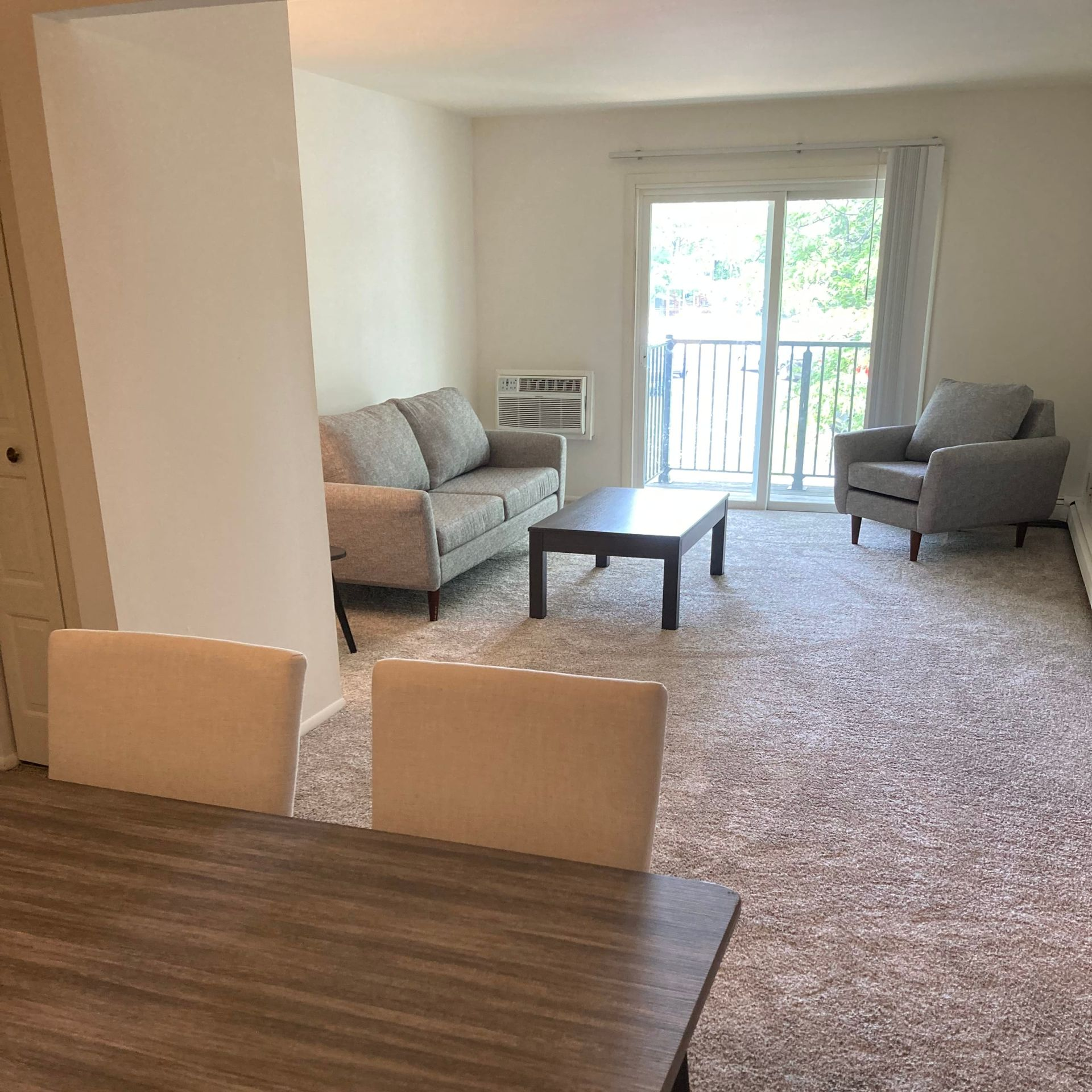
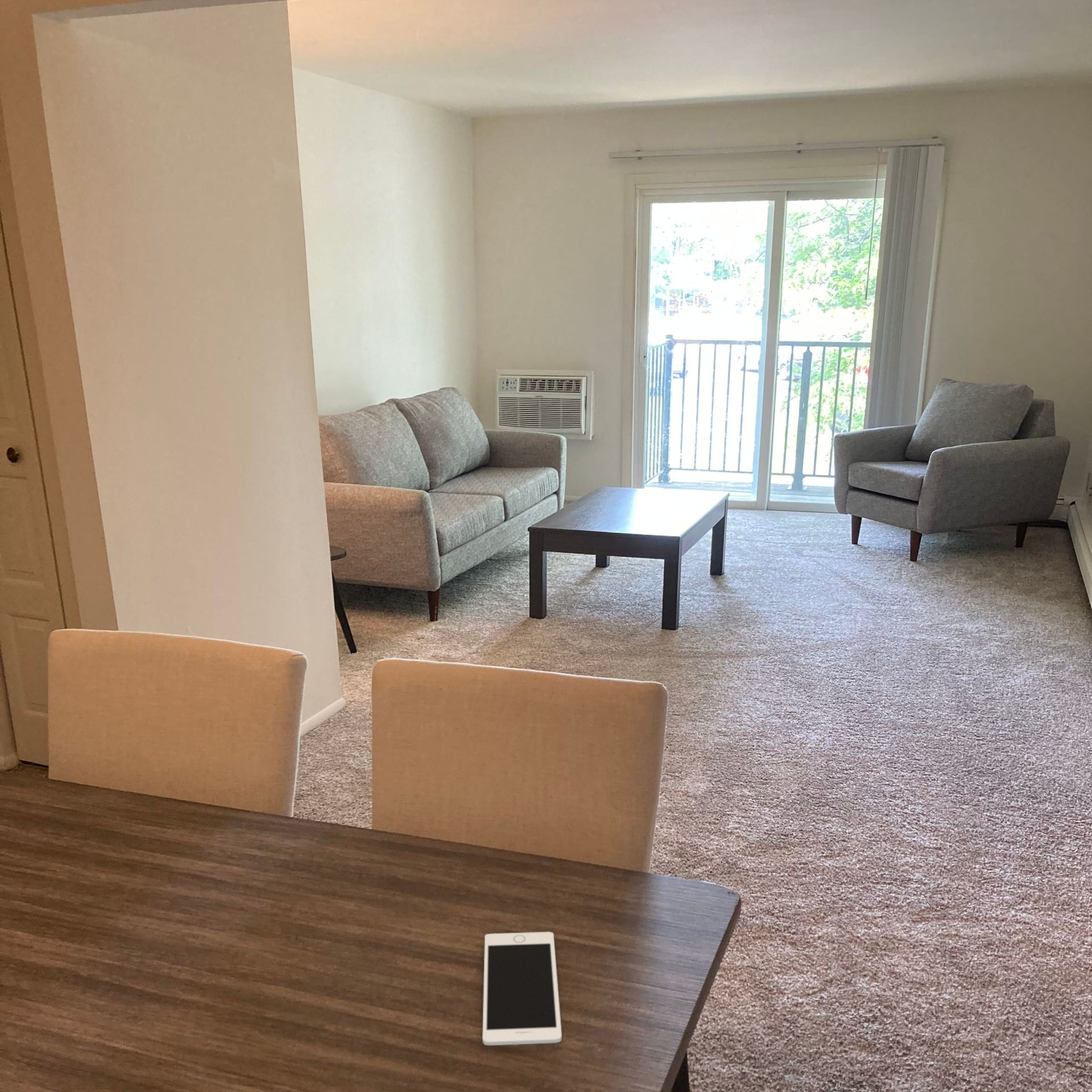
+ cell phone [482,931,562,1046]
